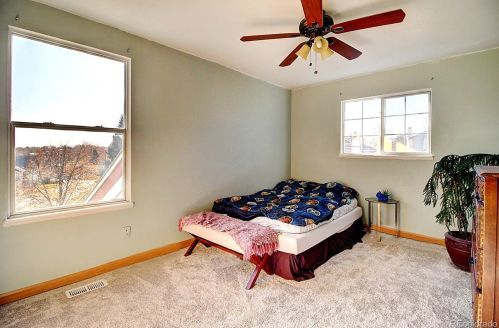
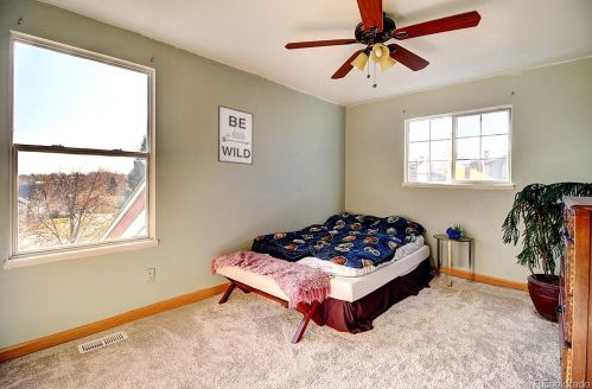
+ wall art [217,104,254,166]
